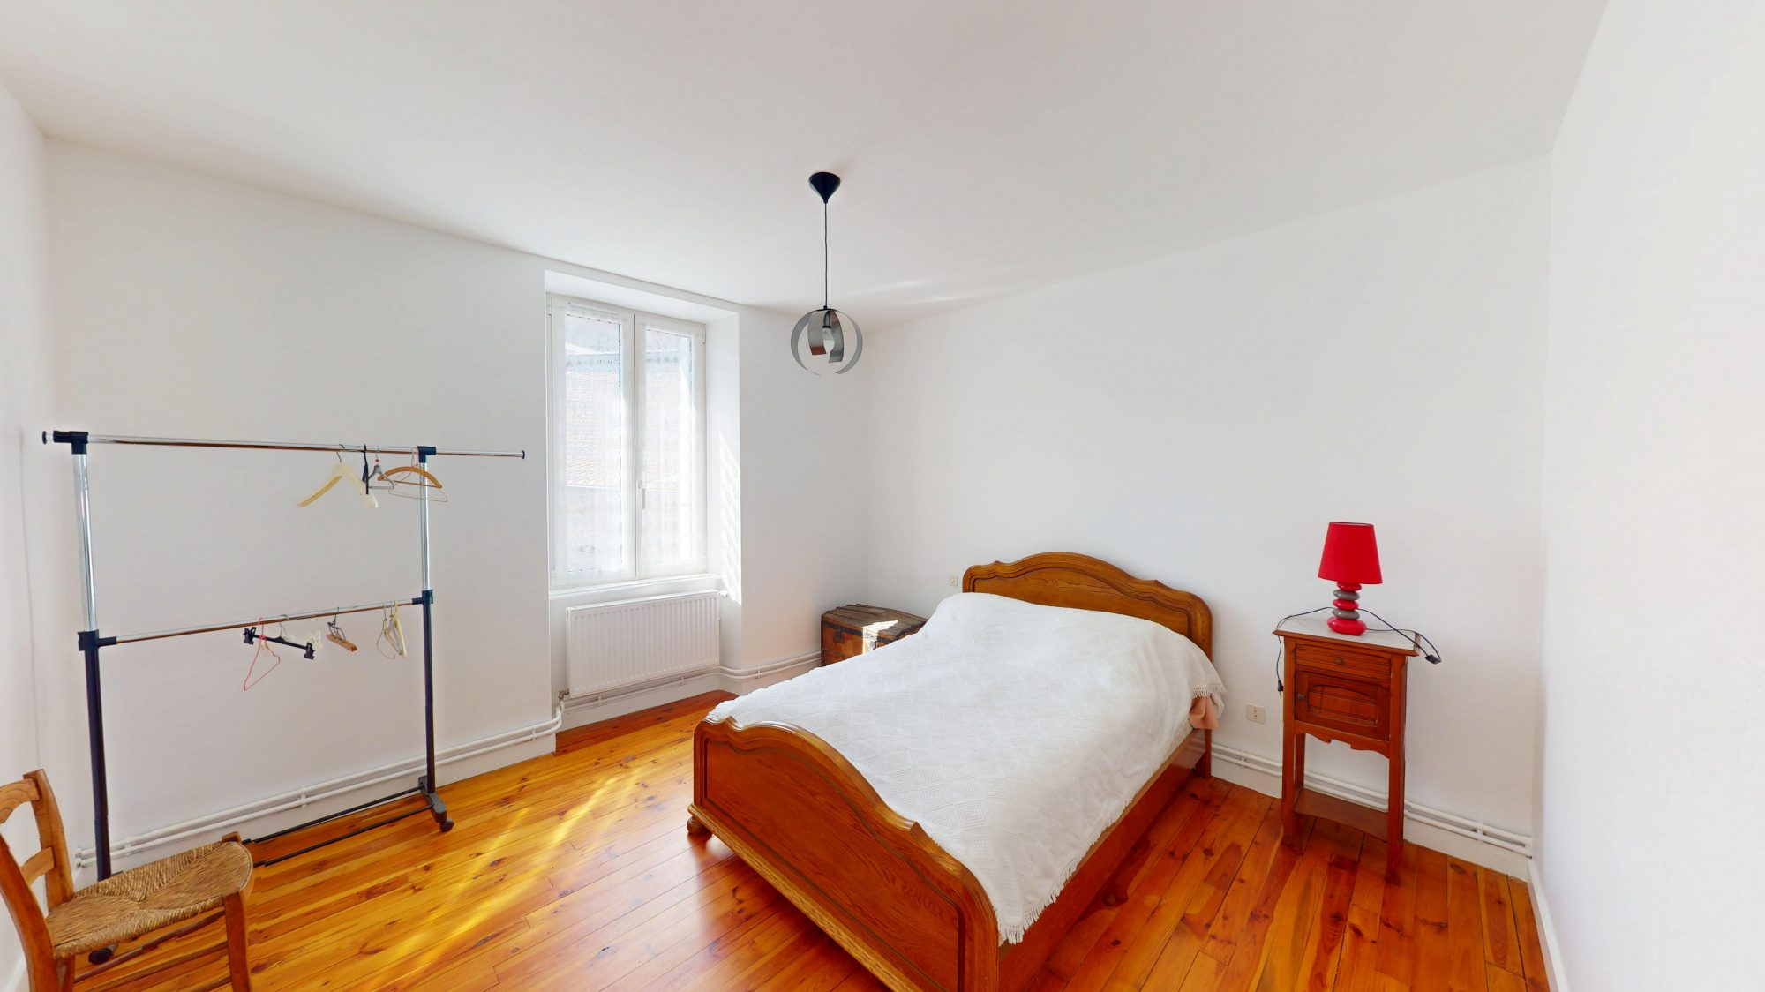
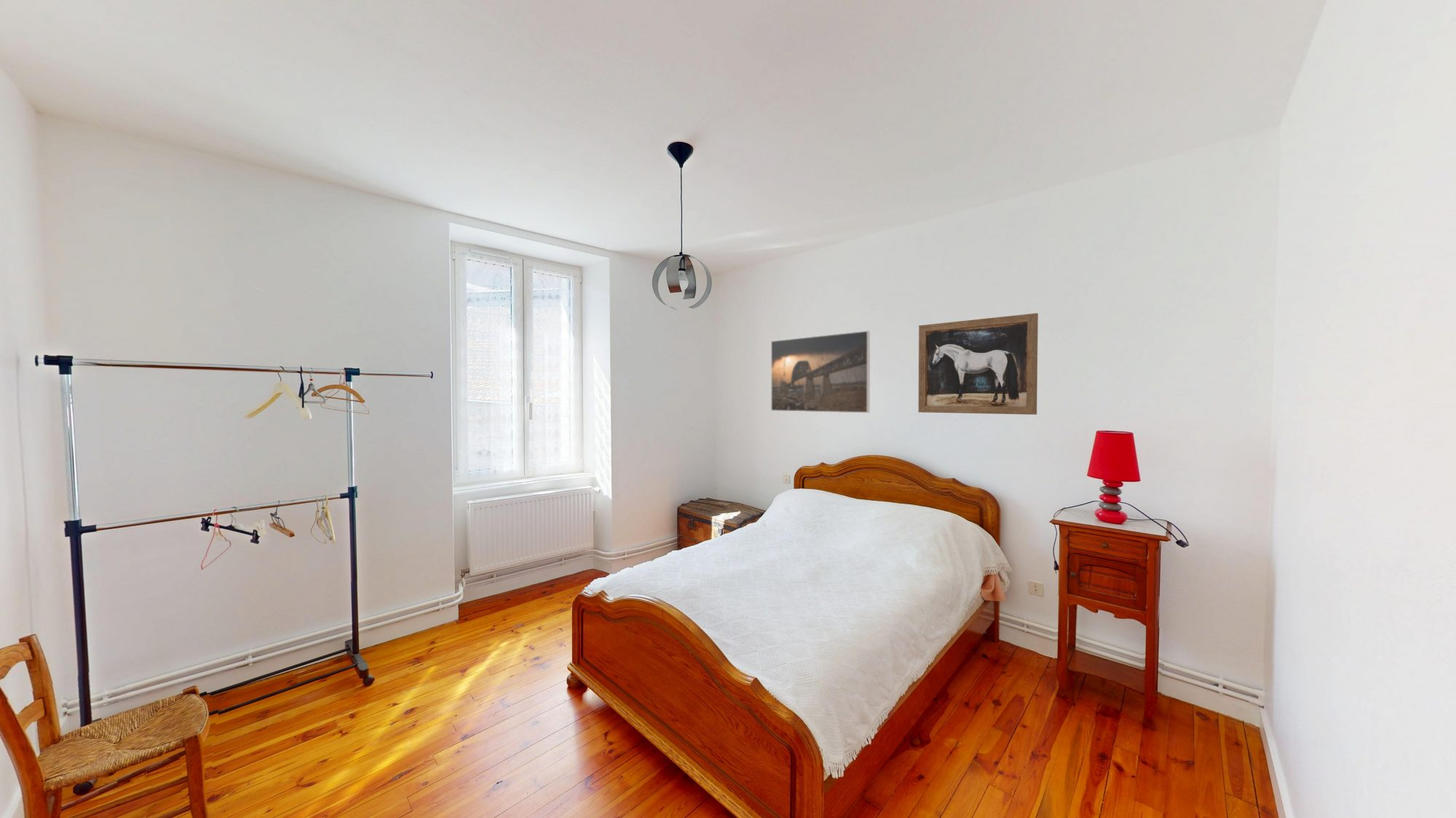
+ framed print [770,330,871,413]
+ wall art [918,312,1039,416]
